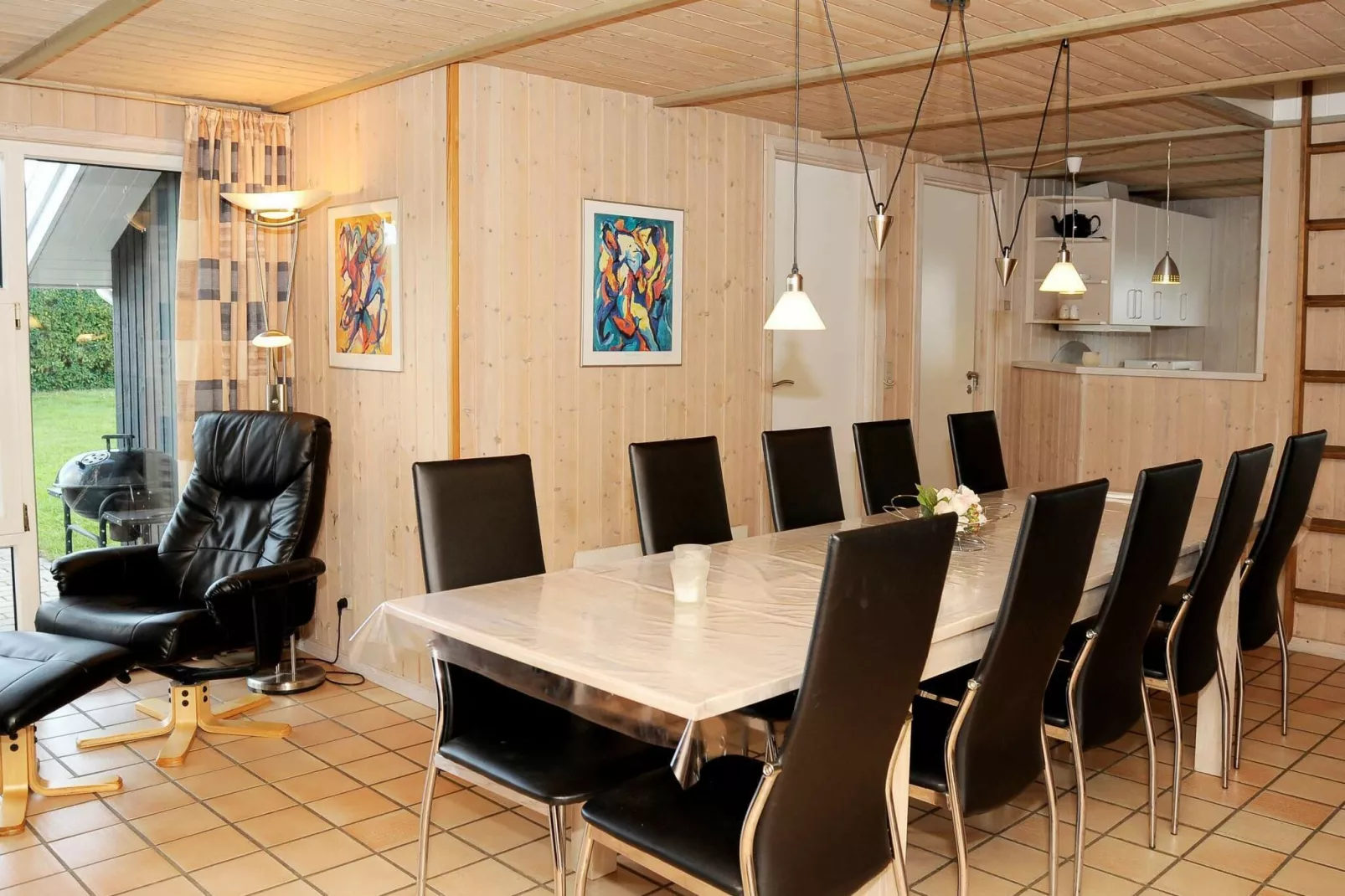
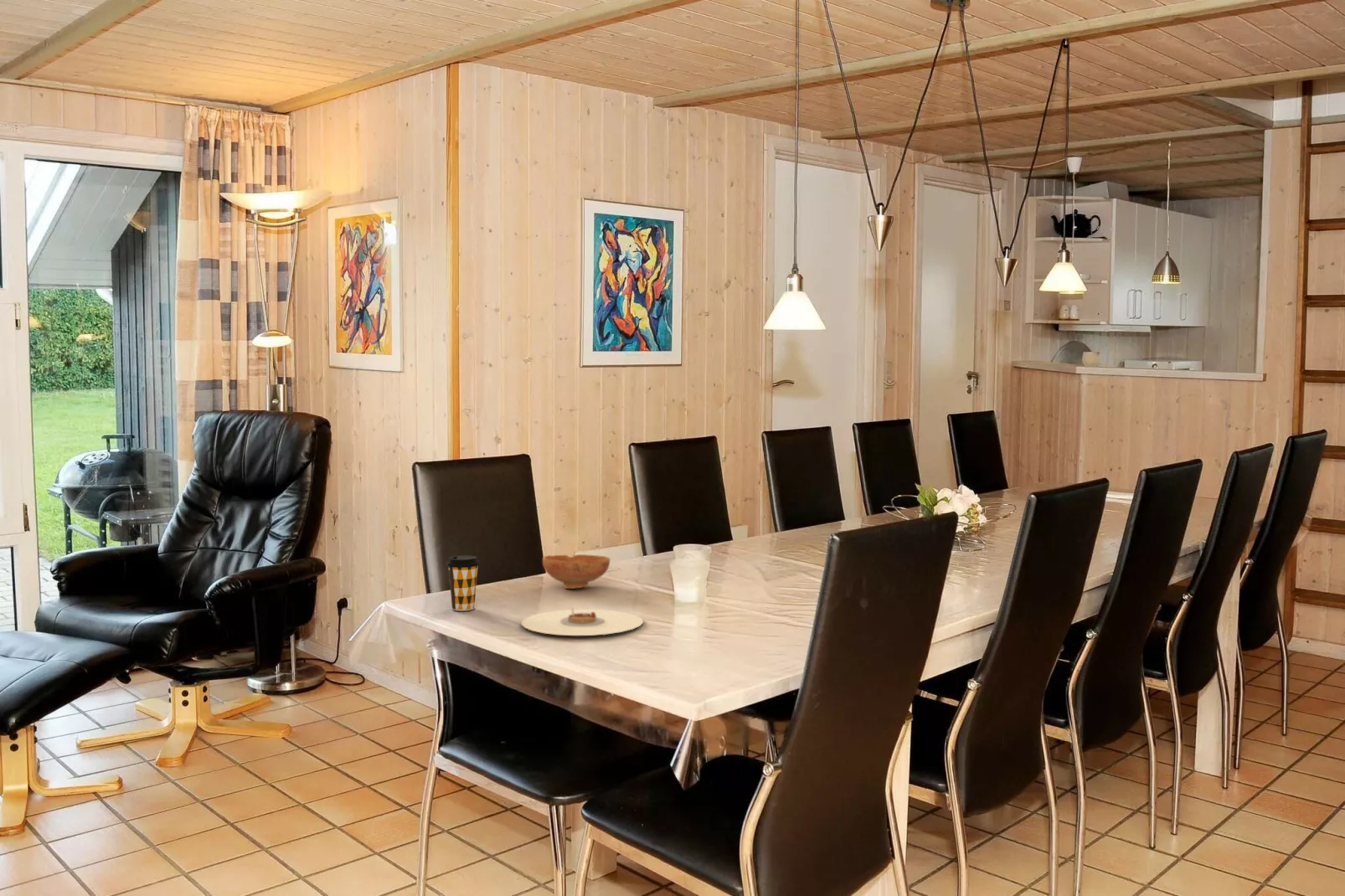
+ plate [520,608,644,636]
+ coffee cup [446,554,481,611]
+ bowl [542,554,611,590]
